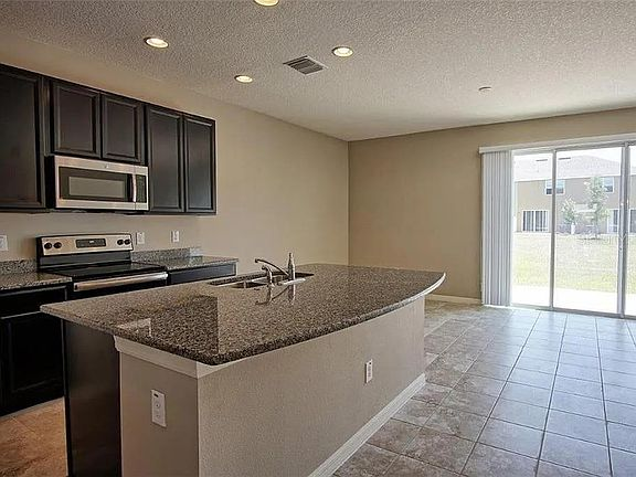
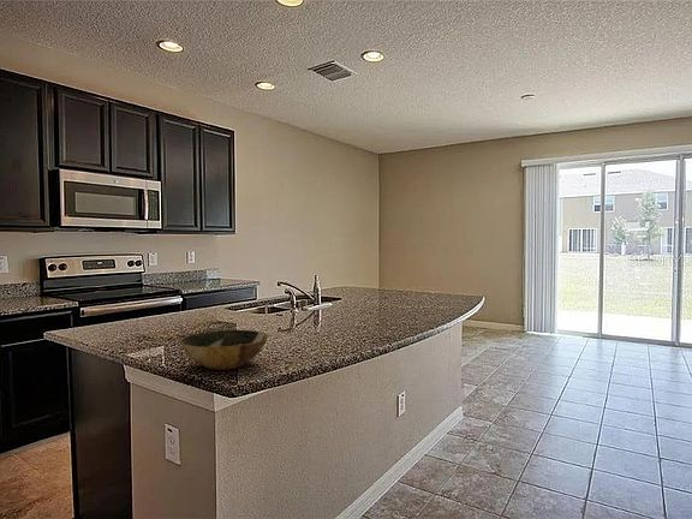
+ bowl [178,329,269,371]
